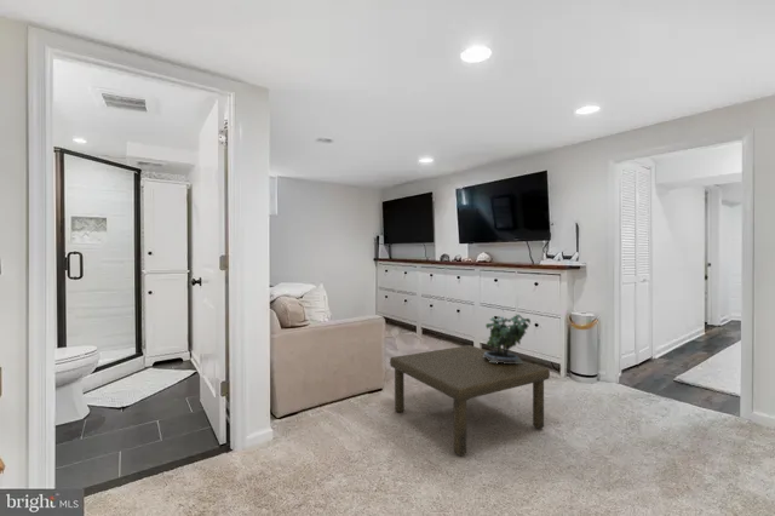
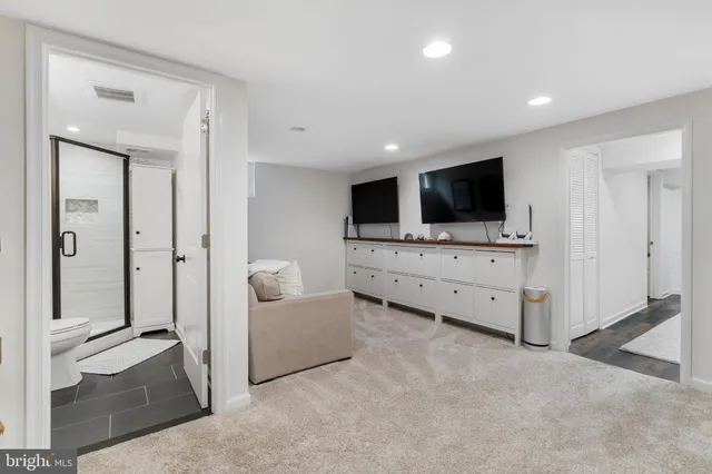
- potted plant [483,309,532,363]
- coffee table [389,344,551,457]
